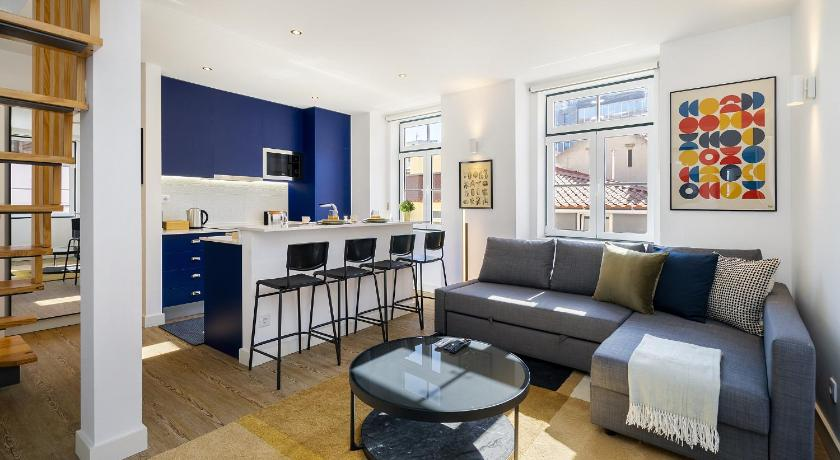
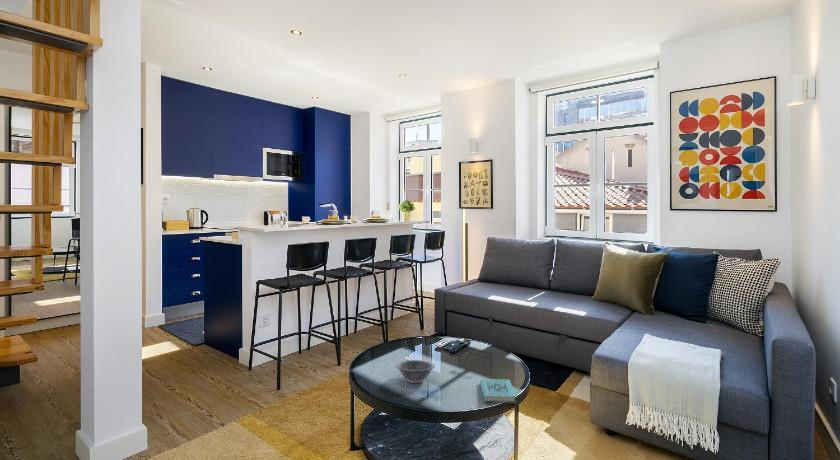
+ bowl [395,359,436,384]
+ book [479,378,518,404]
